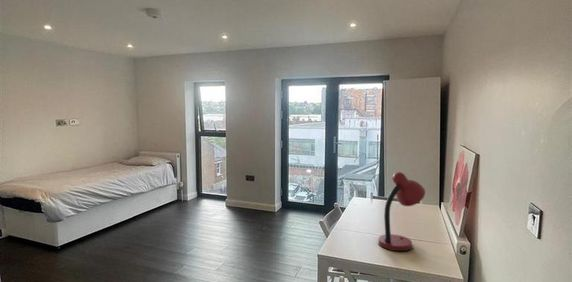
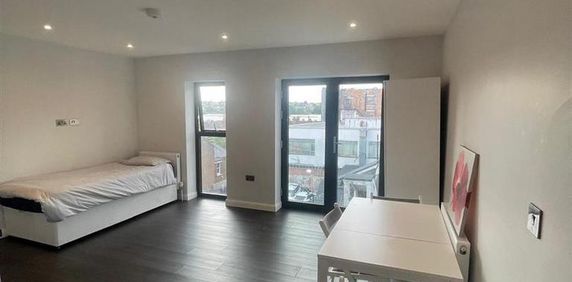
- desk lamp [377,171,426,252]
